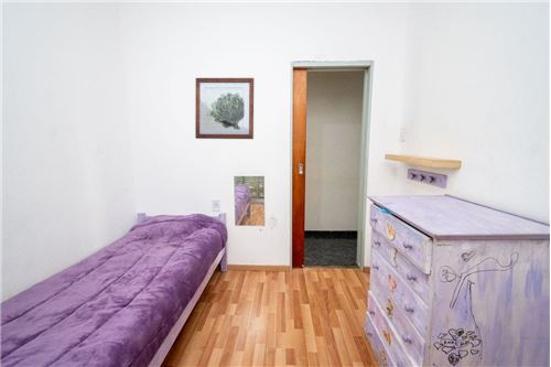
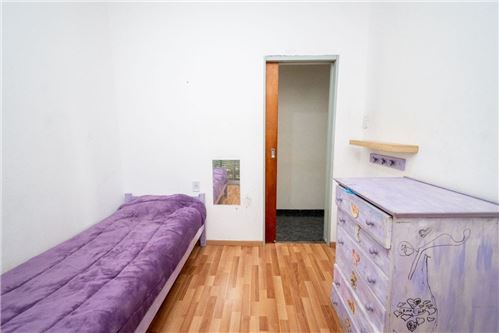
- wall art [194,77,255,140]
